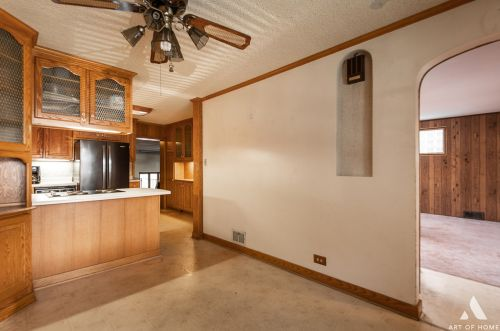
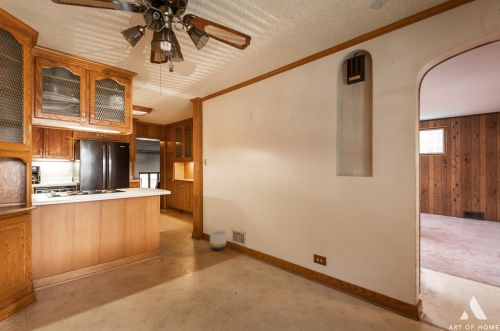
+ planter [209,229,227,251]
